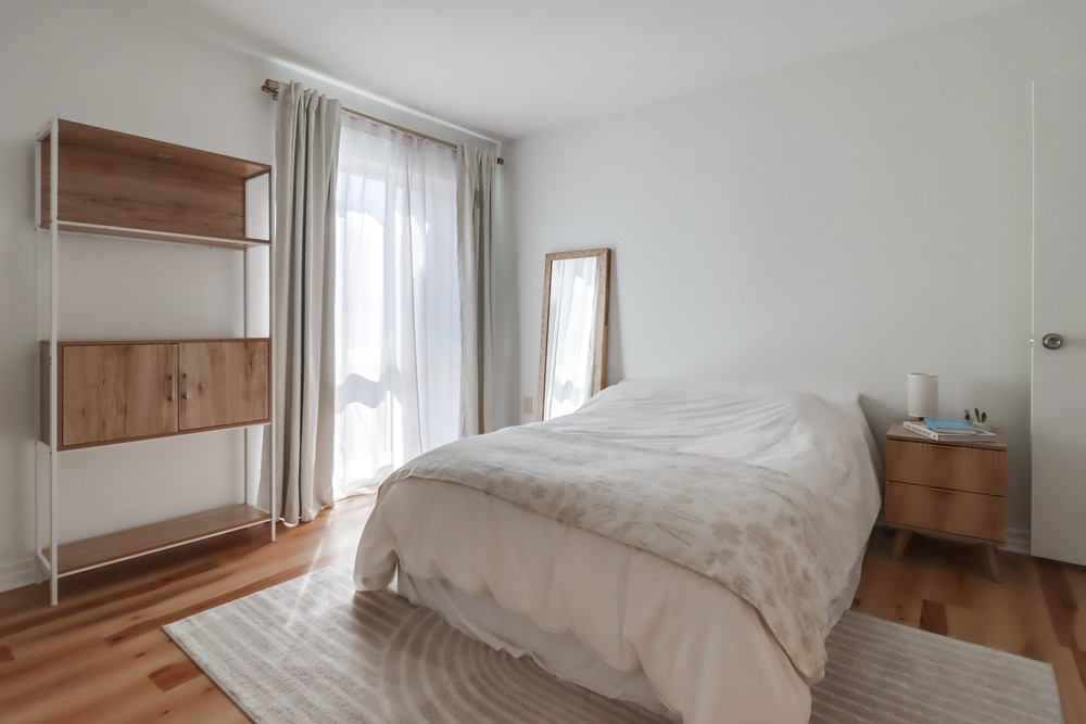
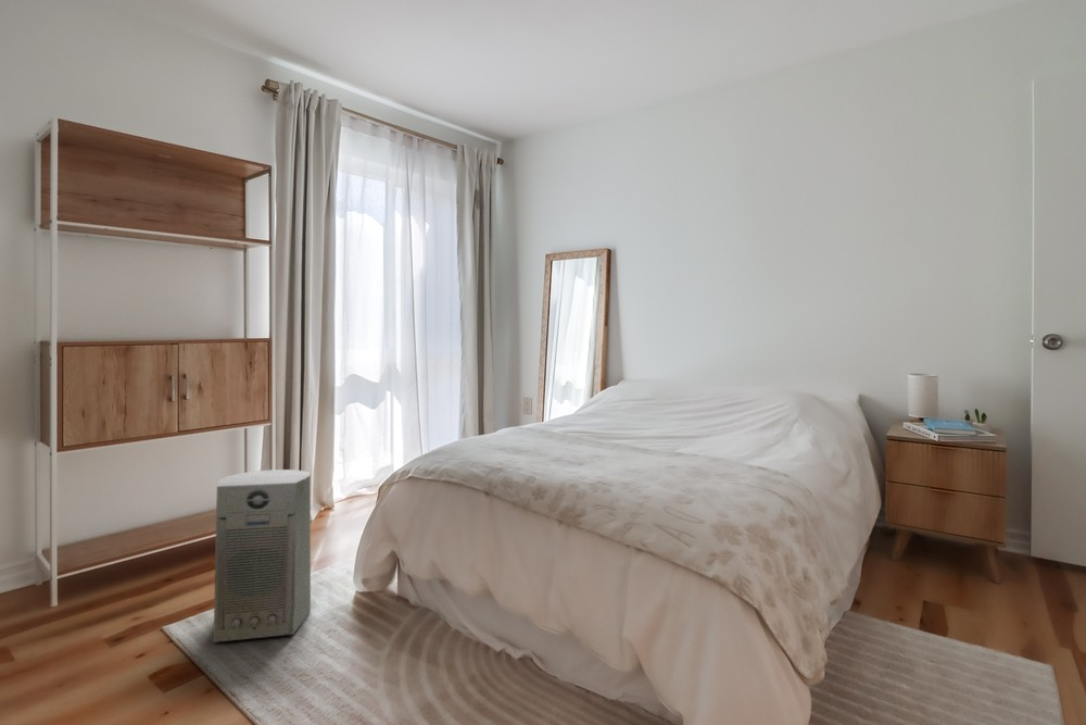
+ fan [212,468,312,643]
